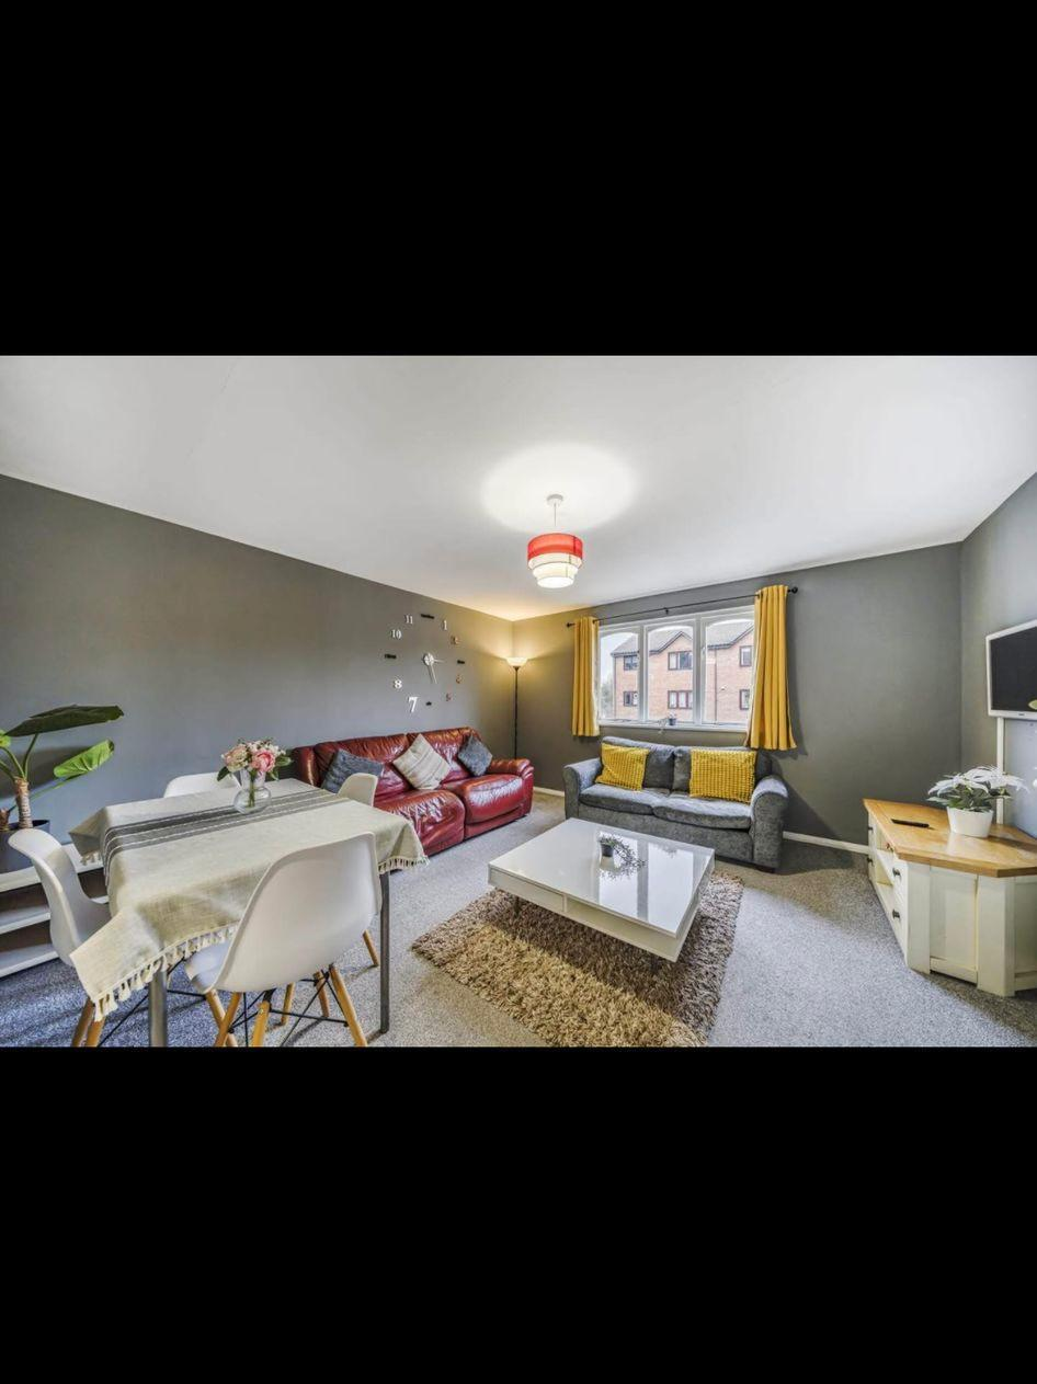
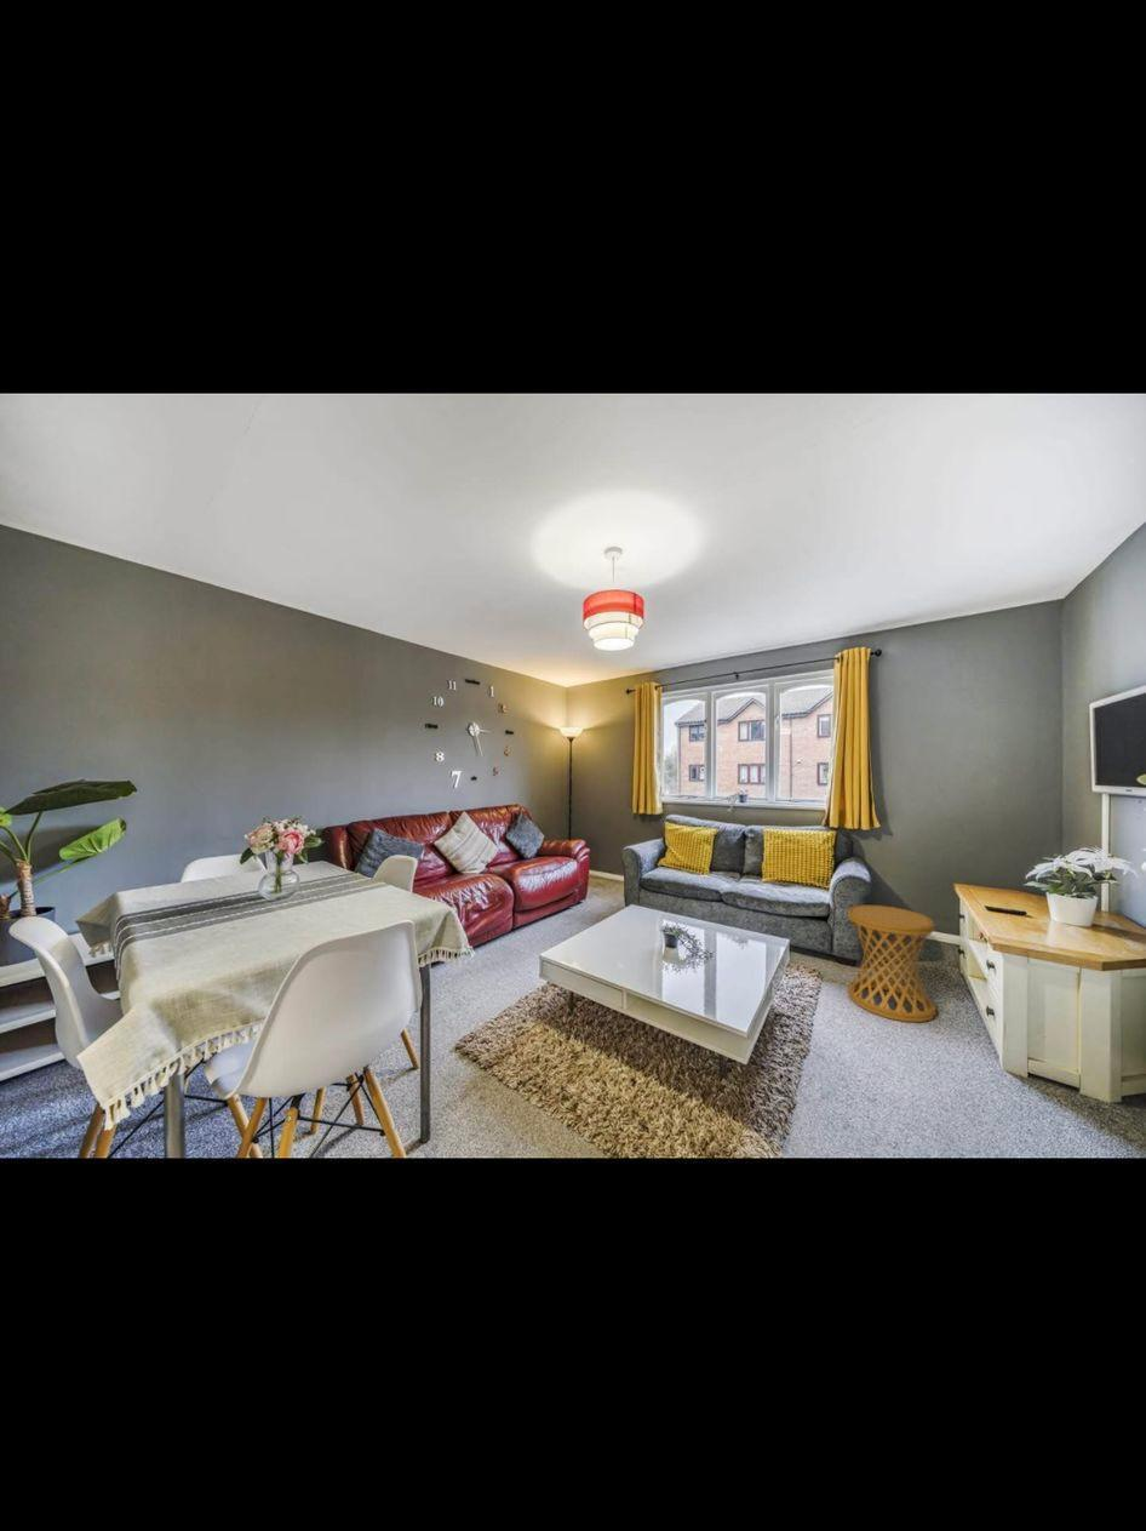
+ side table [847,904,938,1023]
